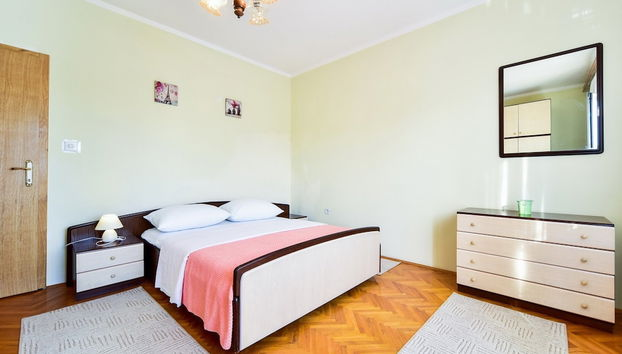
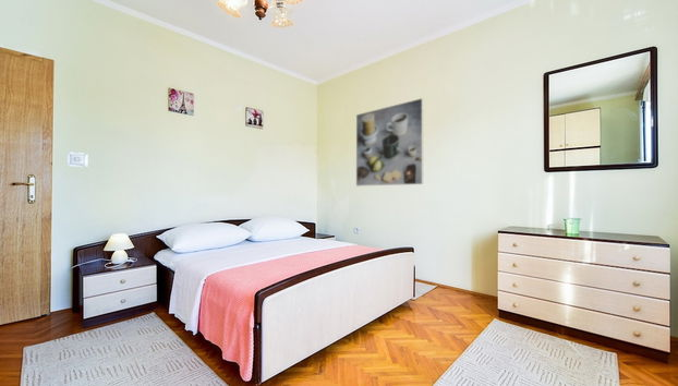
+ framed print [355,97,424,188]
